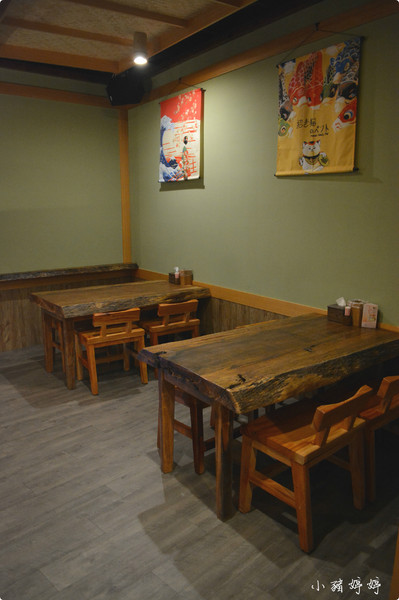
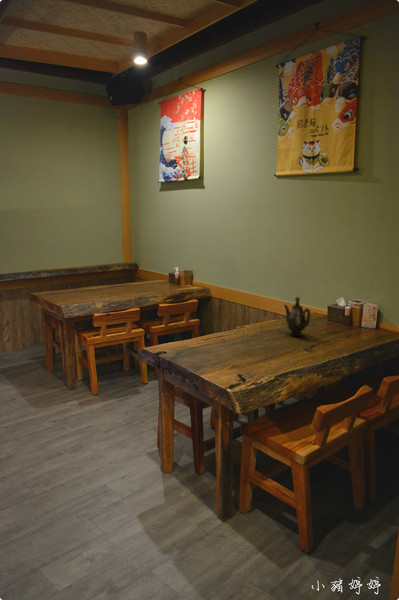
+ teapot [283,296,312,337]
